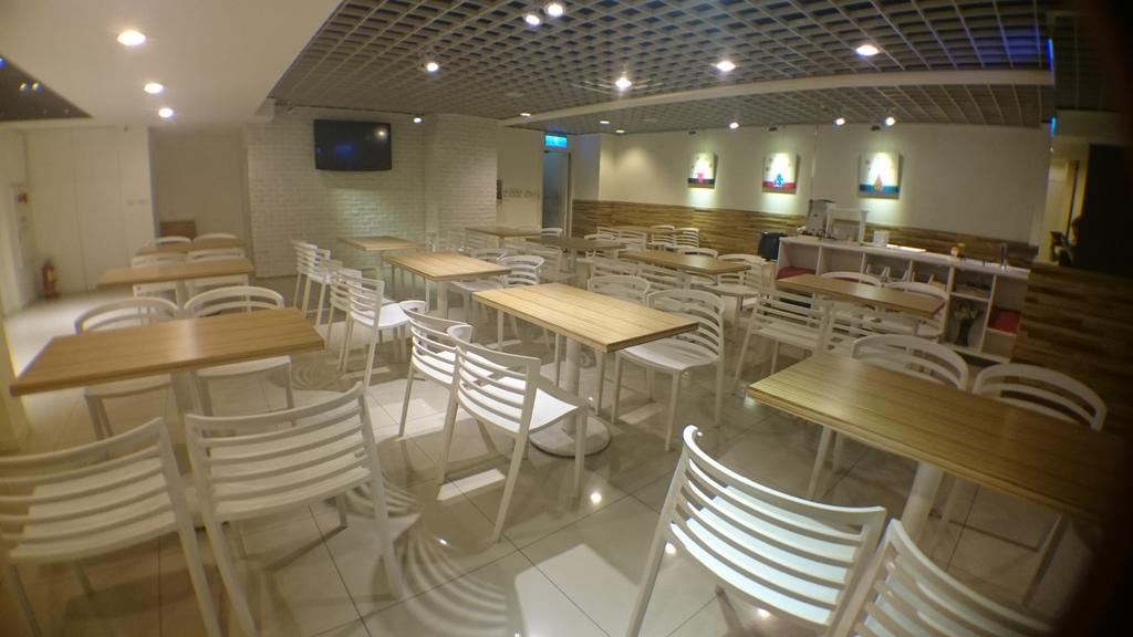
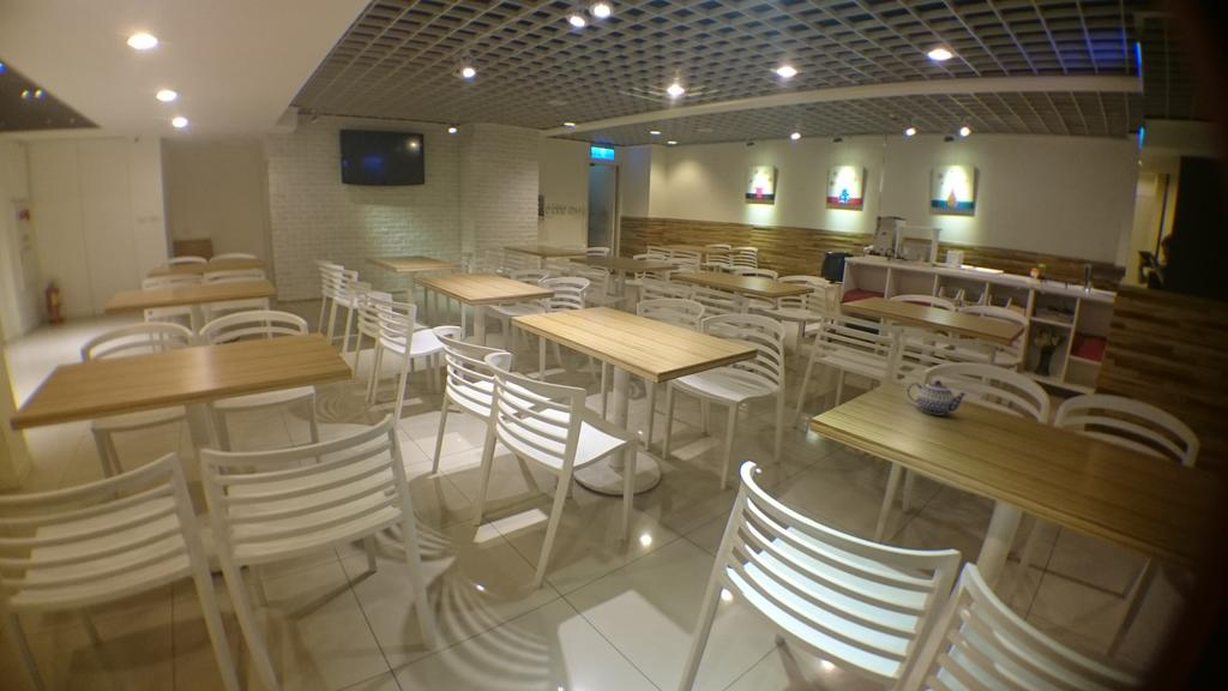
+ teapot [907,379,968,416]
